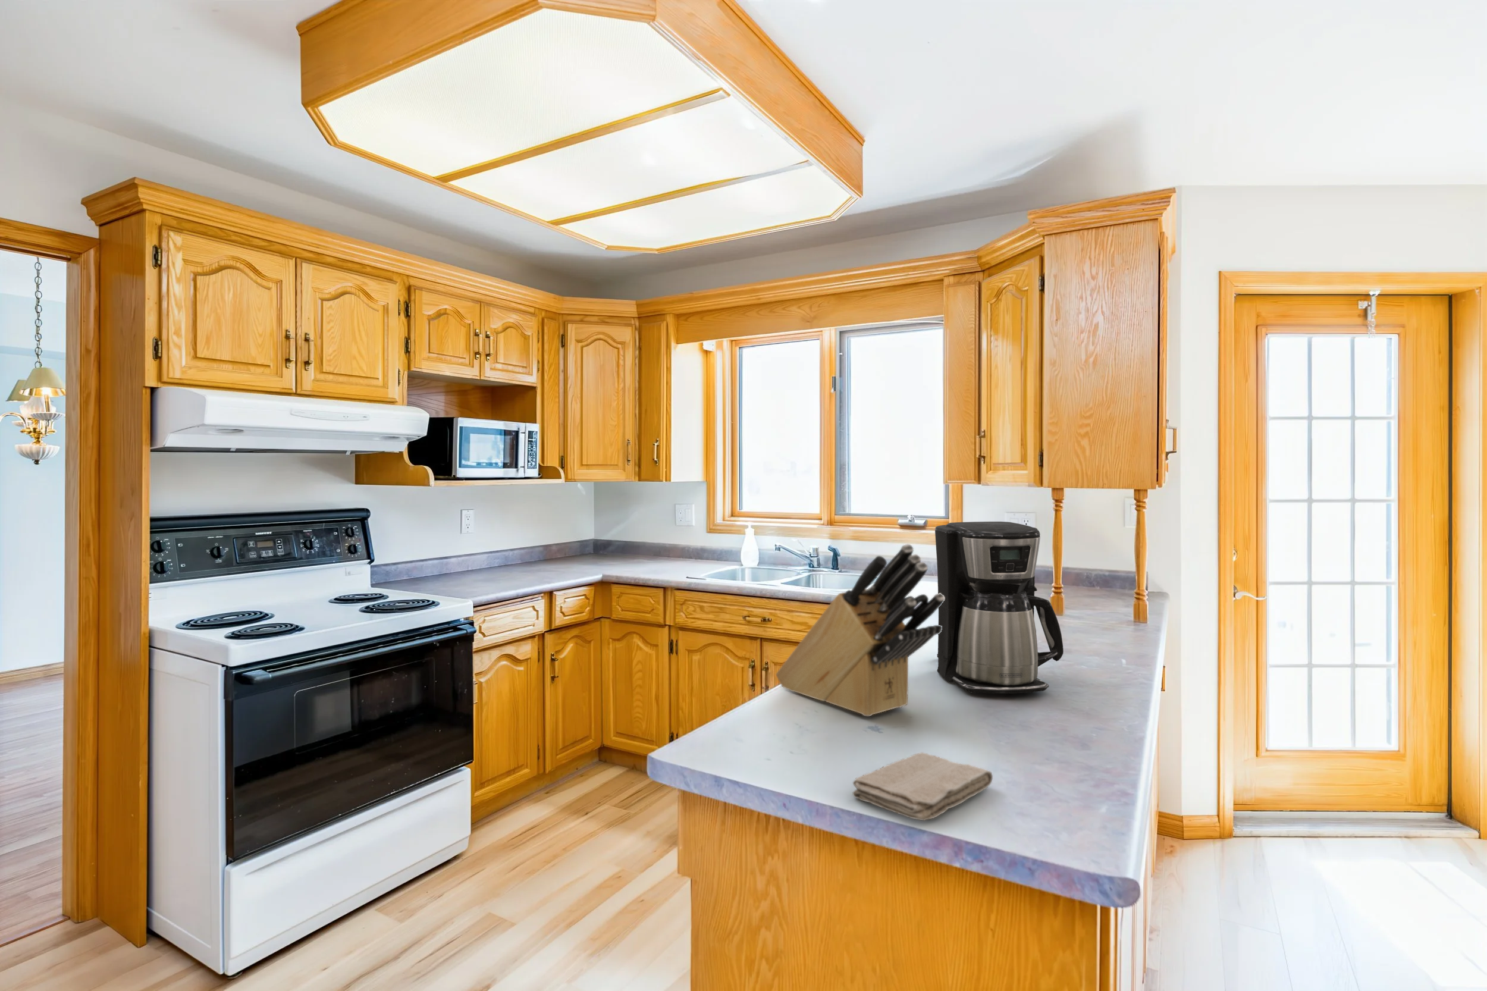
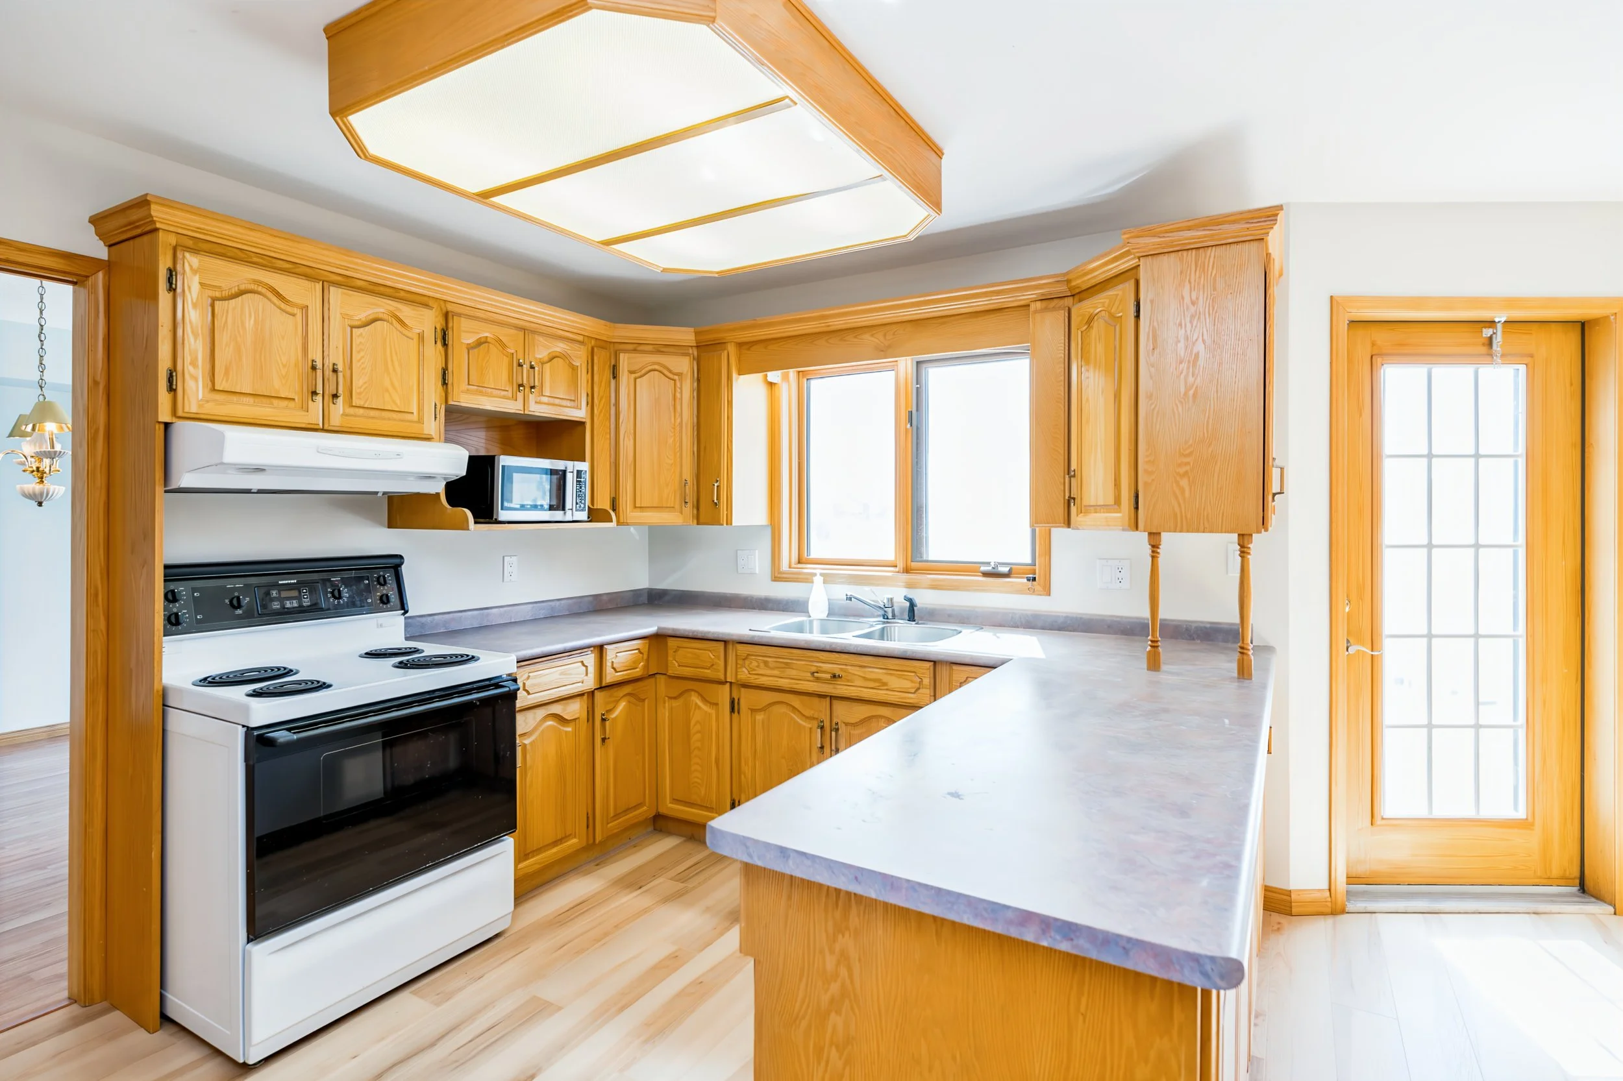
- knife block [776,544,944,717]
- coffee maker [934,521,1064,695]
- washcloth [851,752,993,822]
